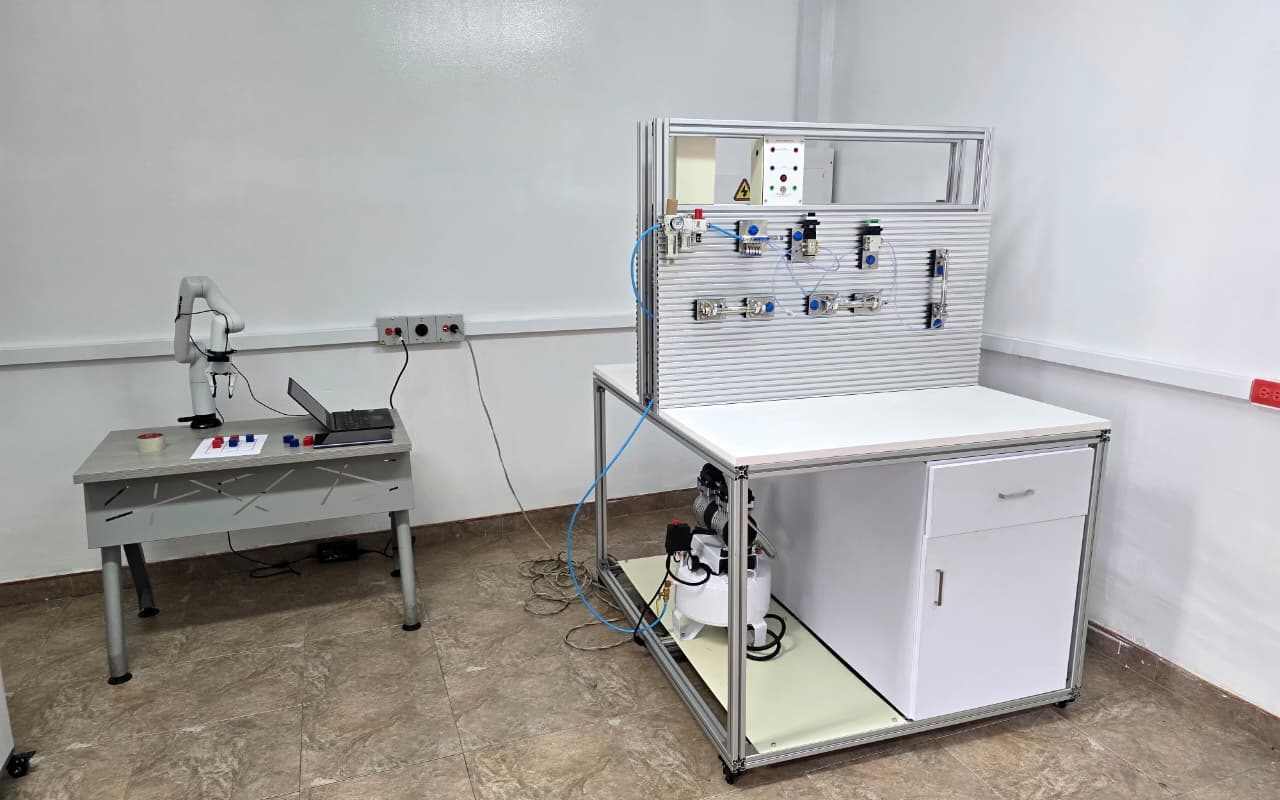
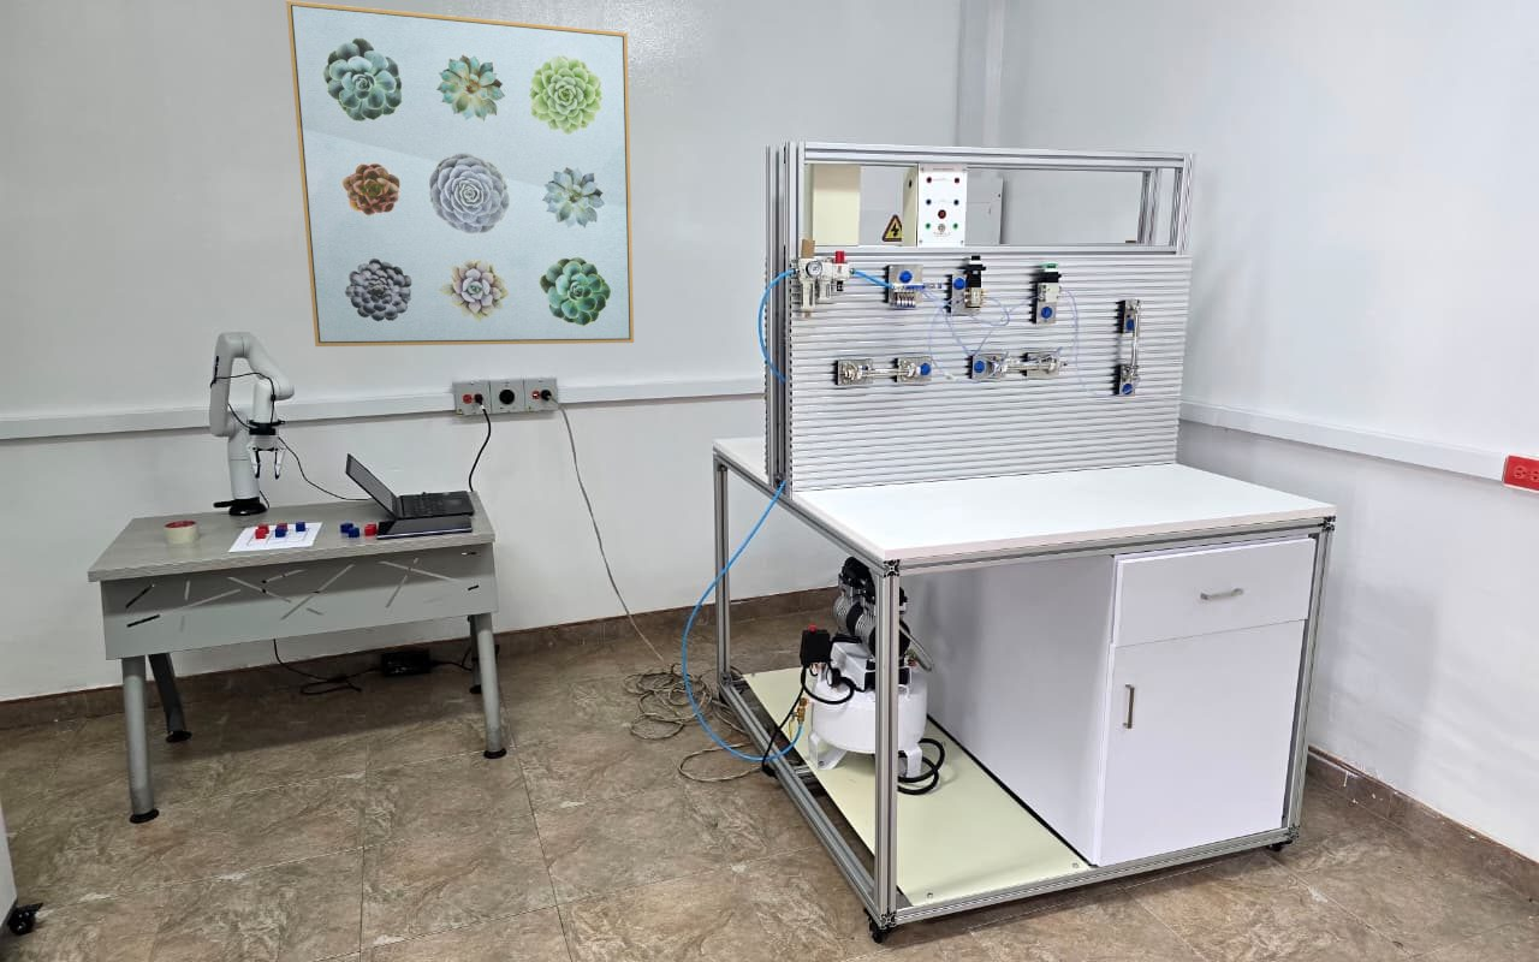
+ wall art [285,0,635,348]
